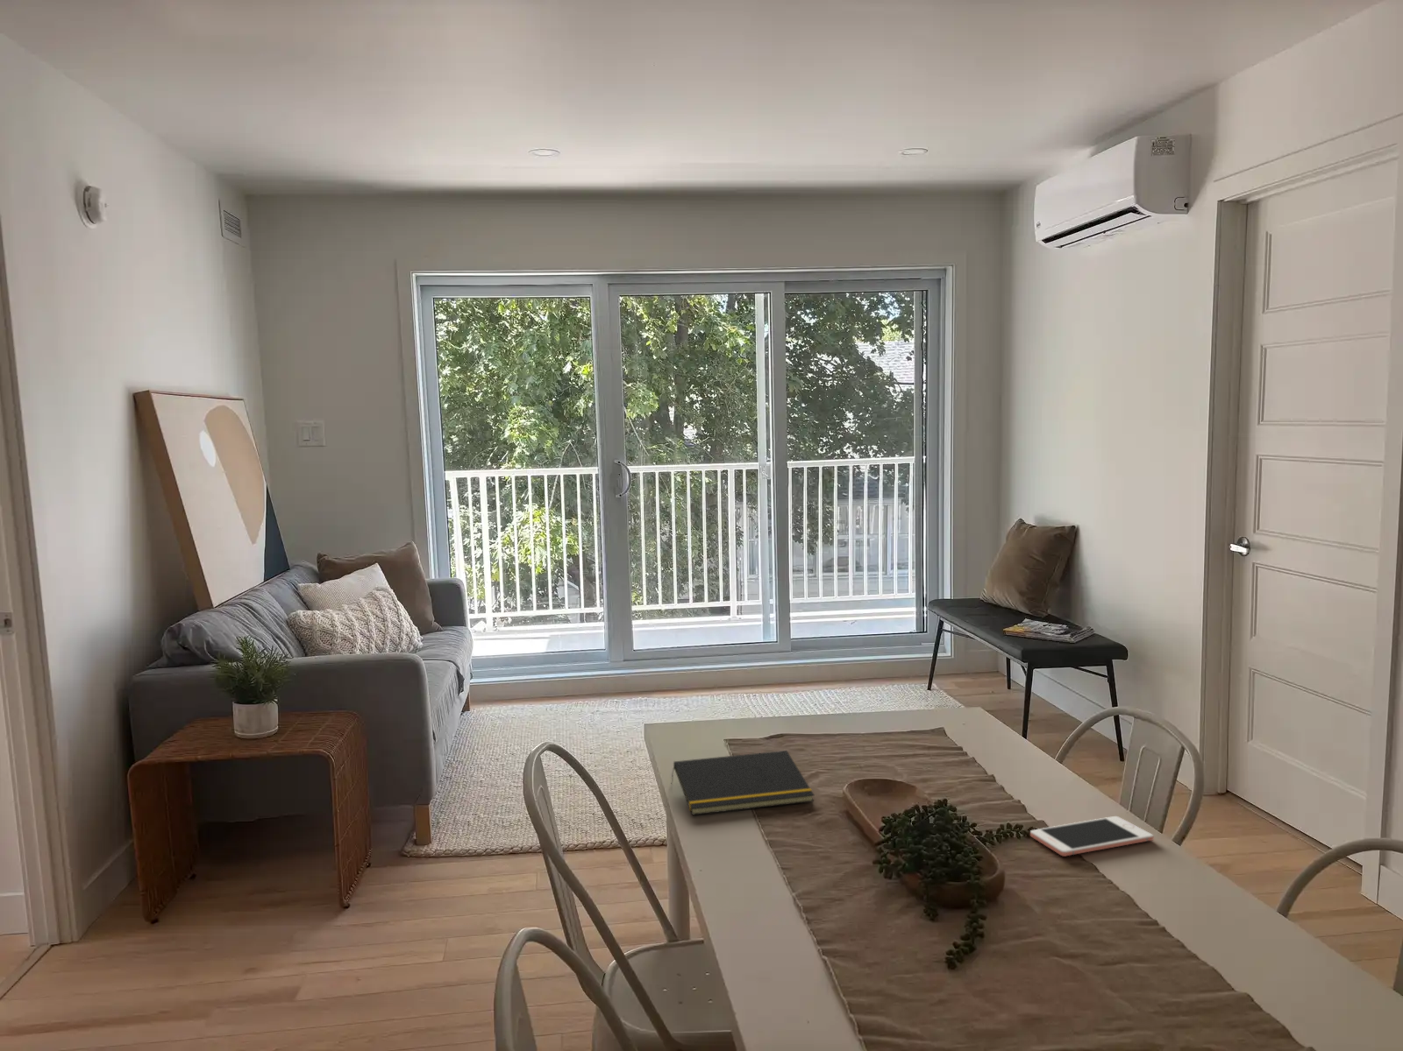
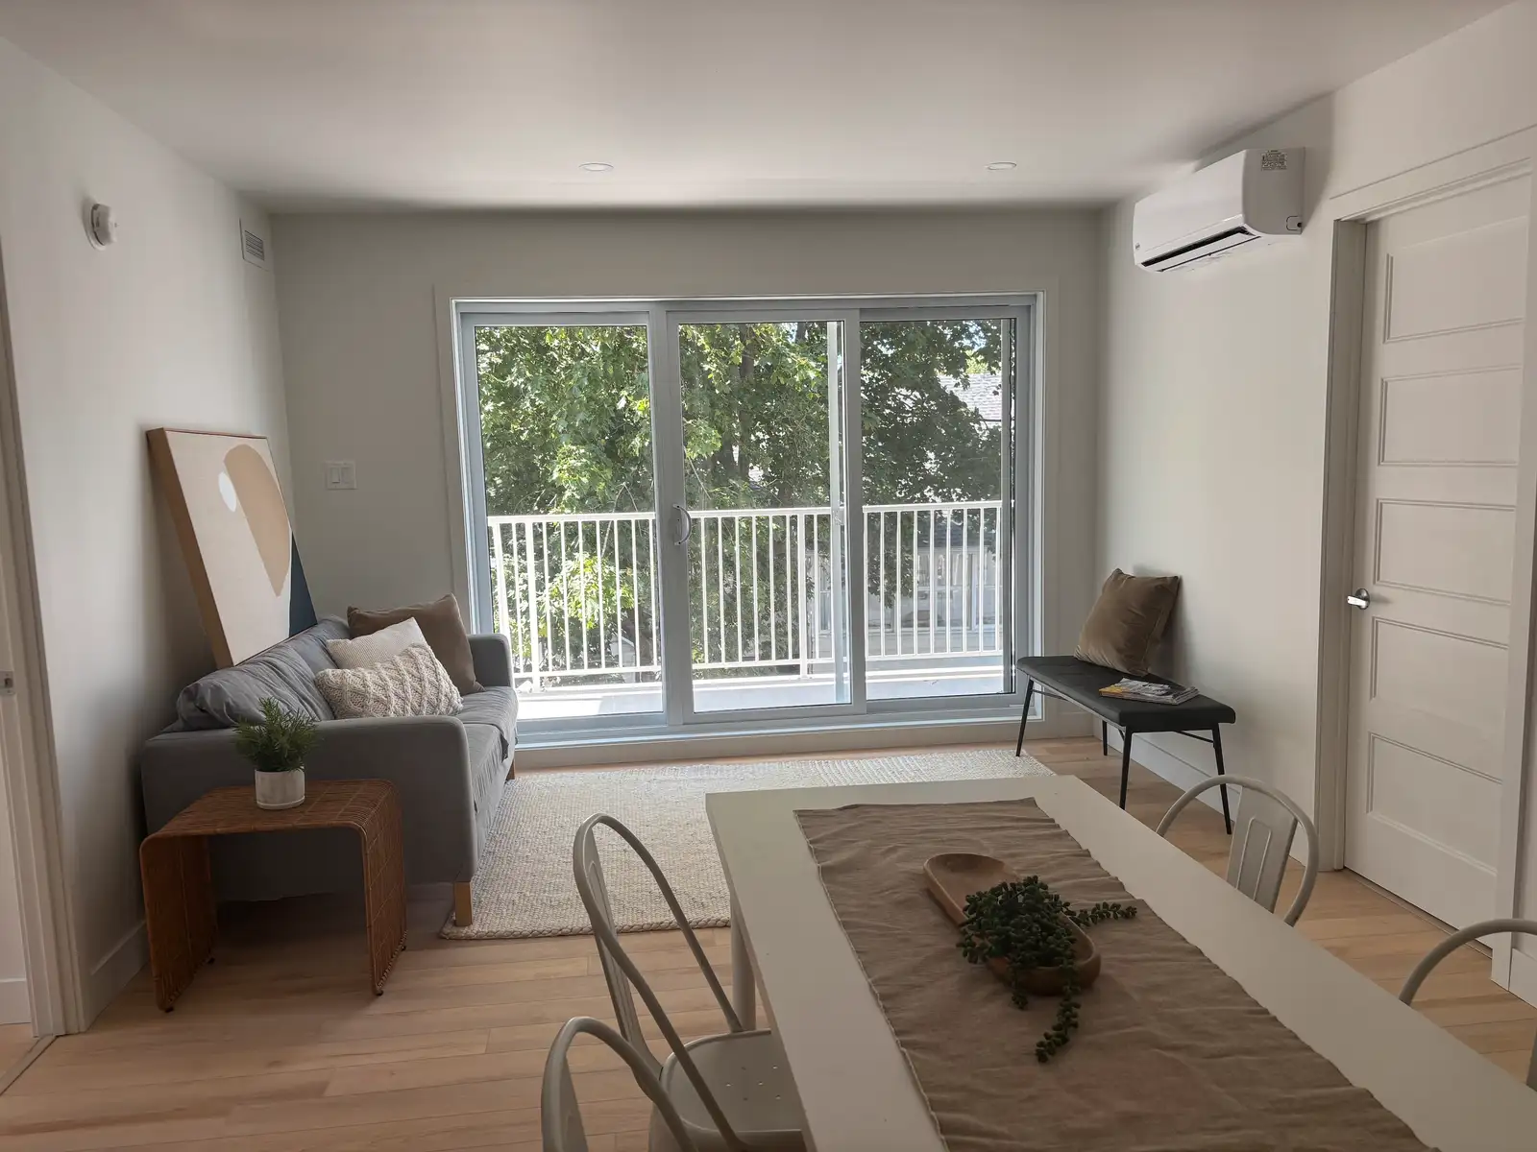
- notepad [669,750,814,816]
- cell phone [1030,816,1154,858]
